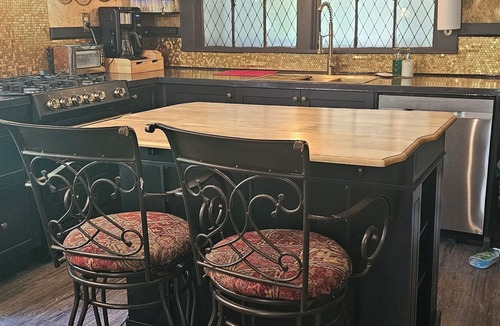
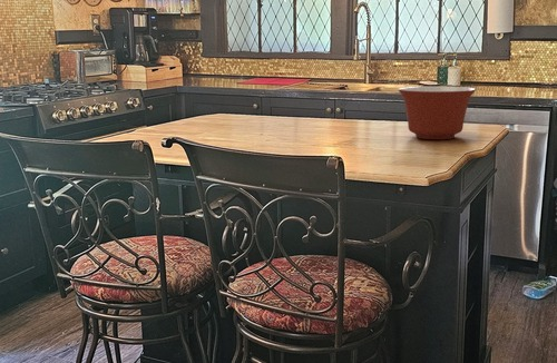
+ mixing bowl [397,86,477,140]
